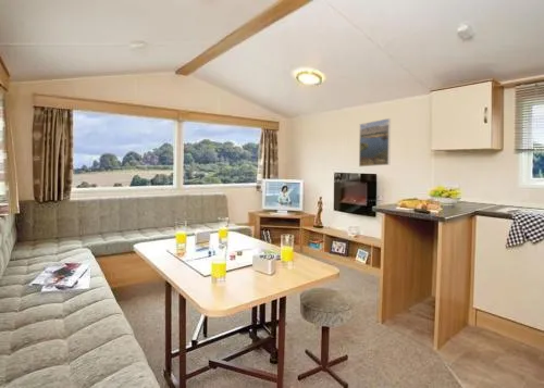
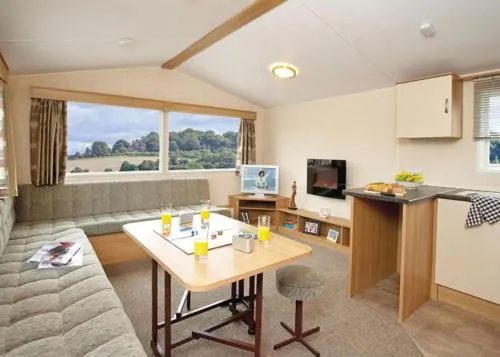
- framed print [358,117,392,167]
